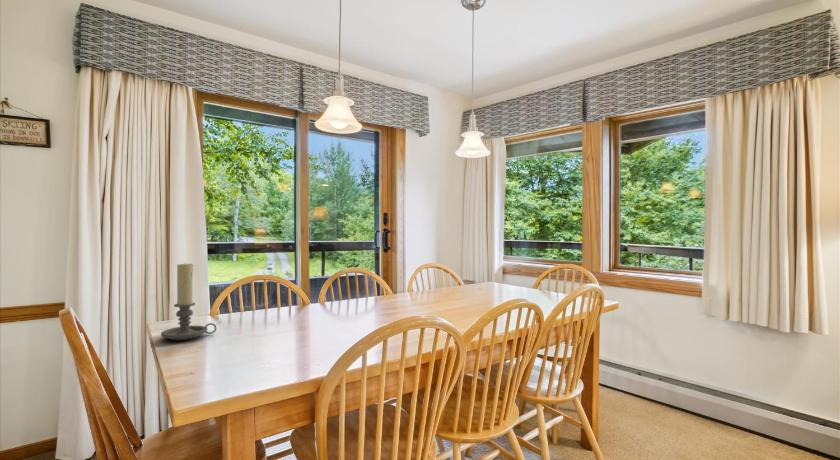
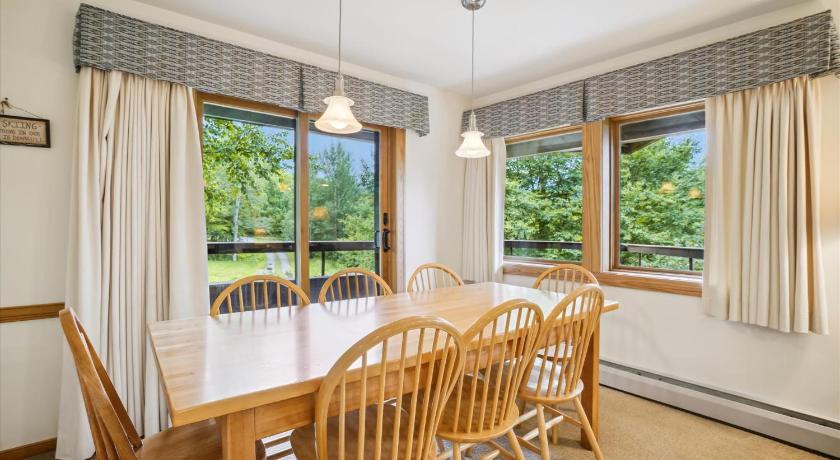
- candle holder [160,262,217,341]
